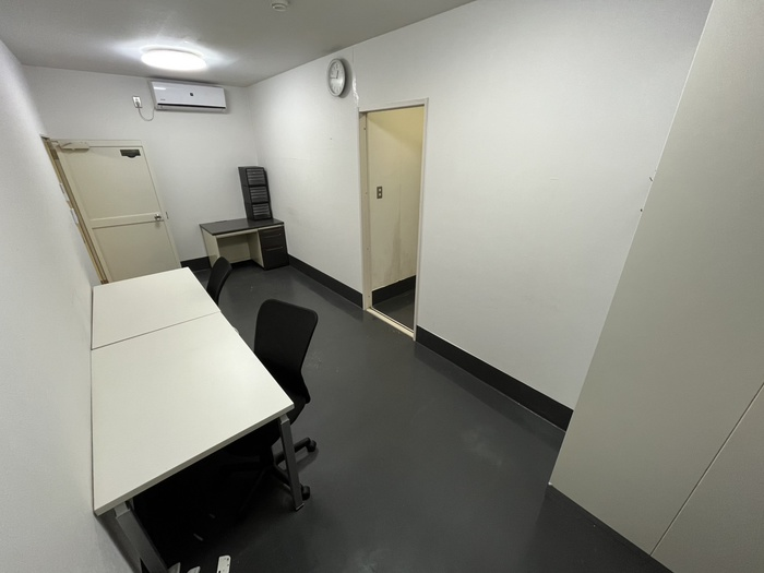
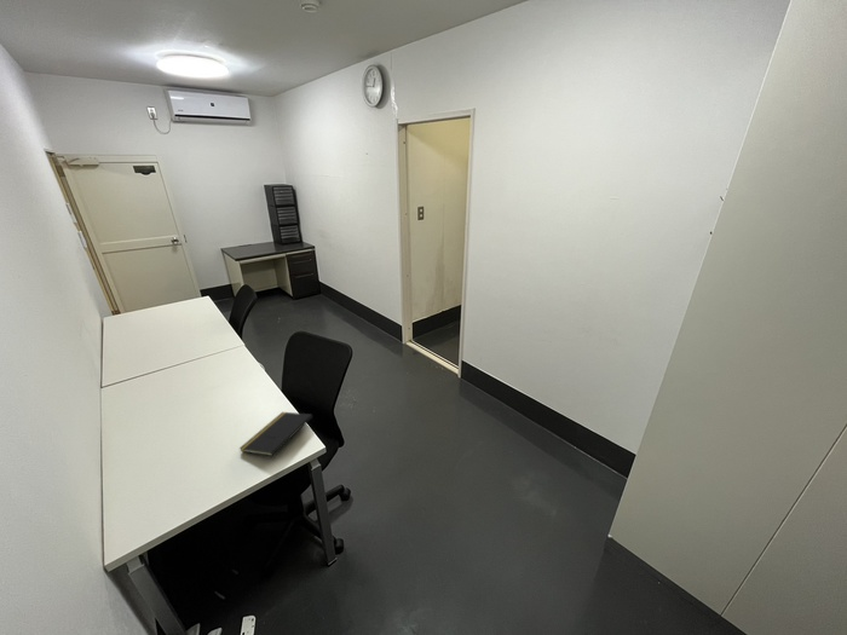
+ notepad [238,411,315,457]
